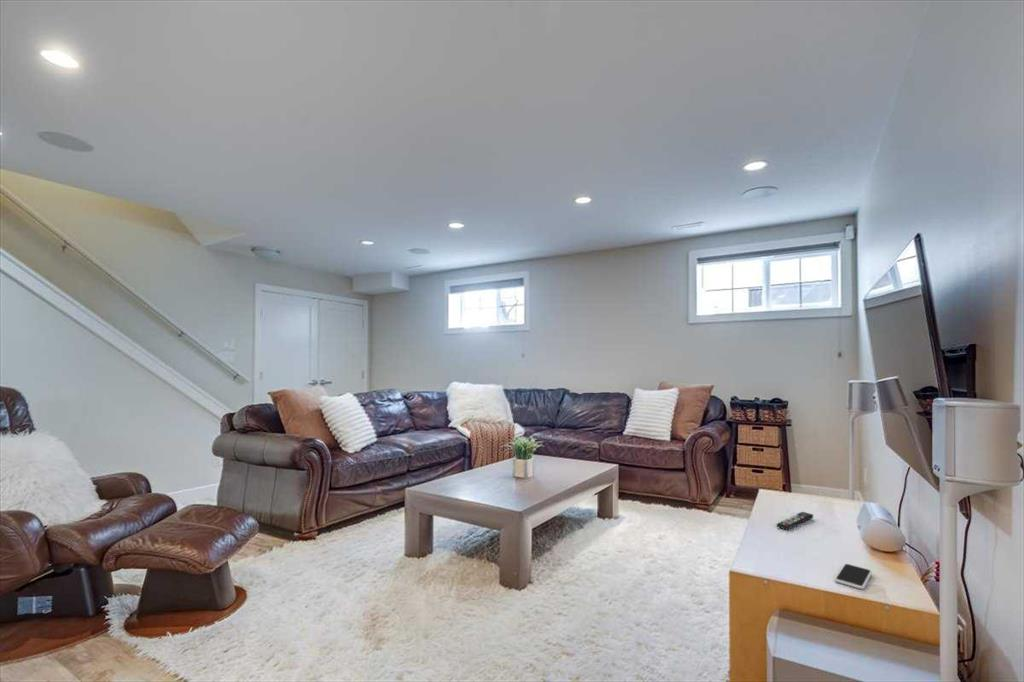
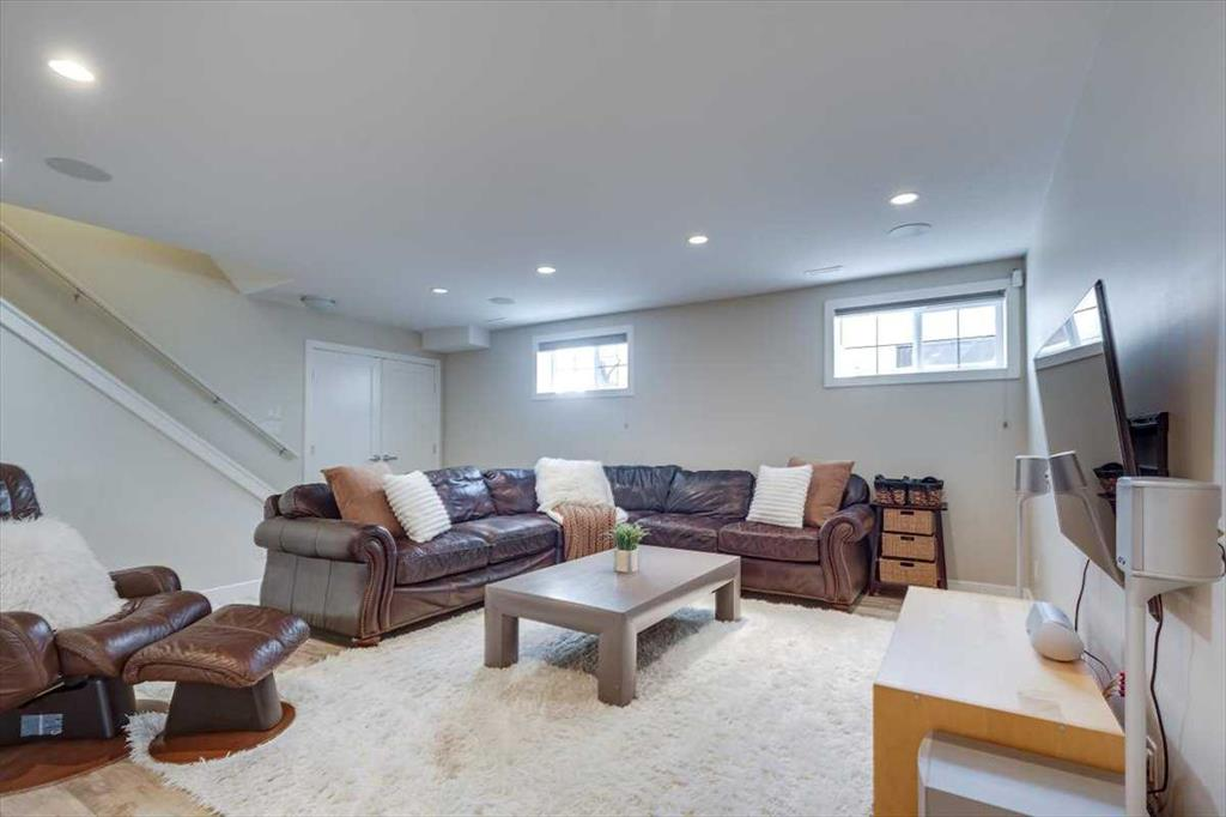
- smartphone [834,563,873,590]
- remote control [776,511,814,531]
